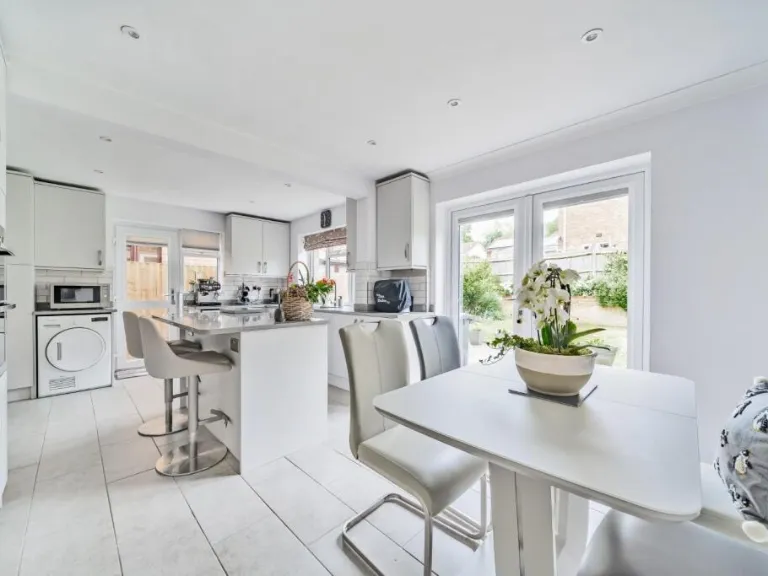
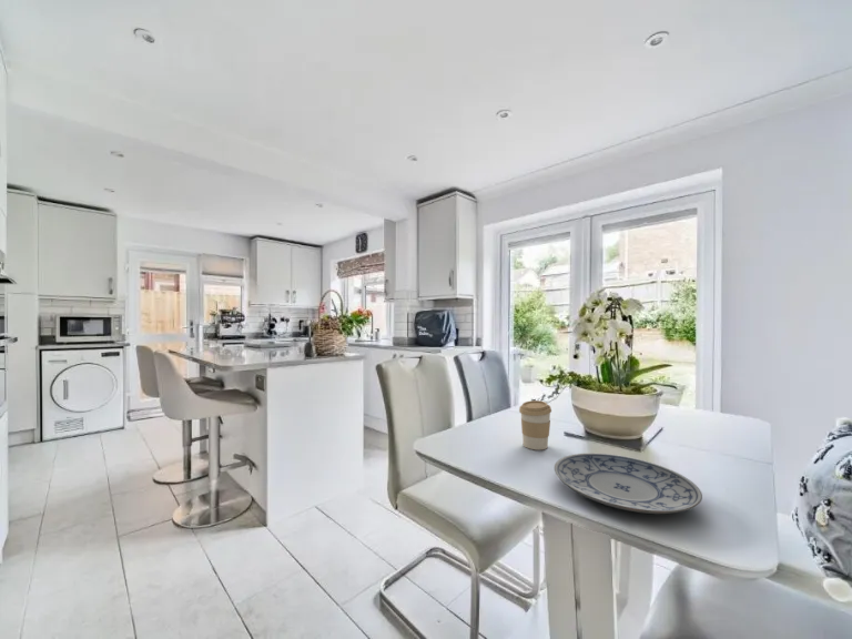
+ coffee cup [518,399,552,450]
+ plate [554,452,703,515]
